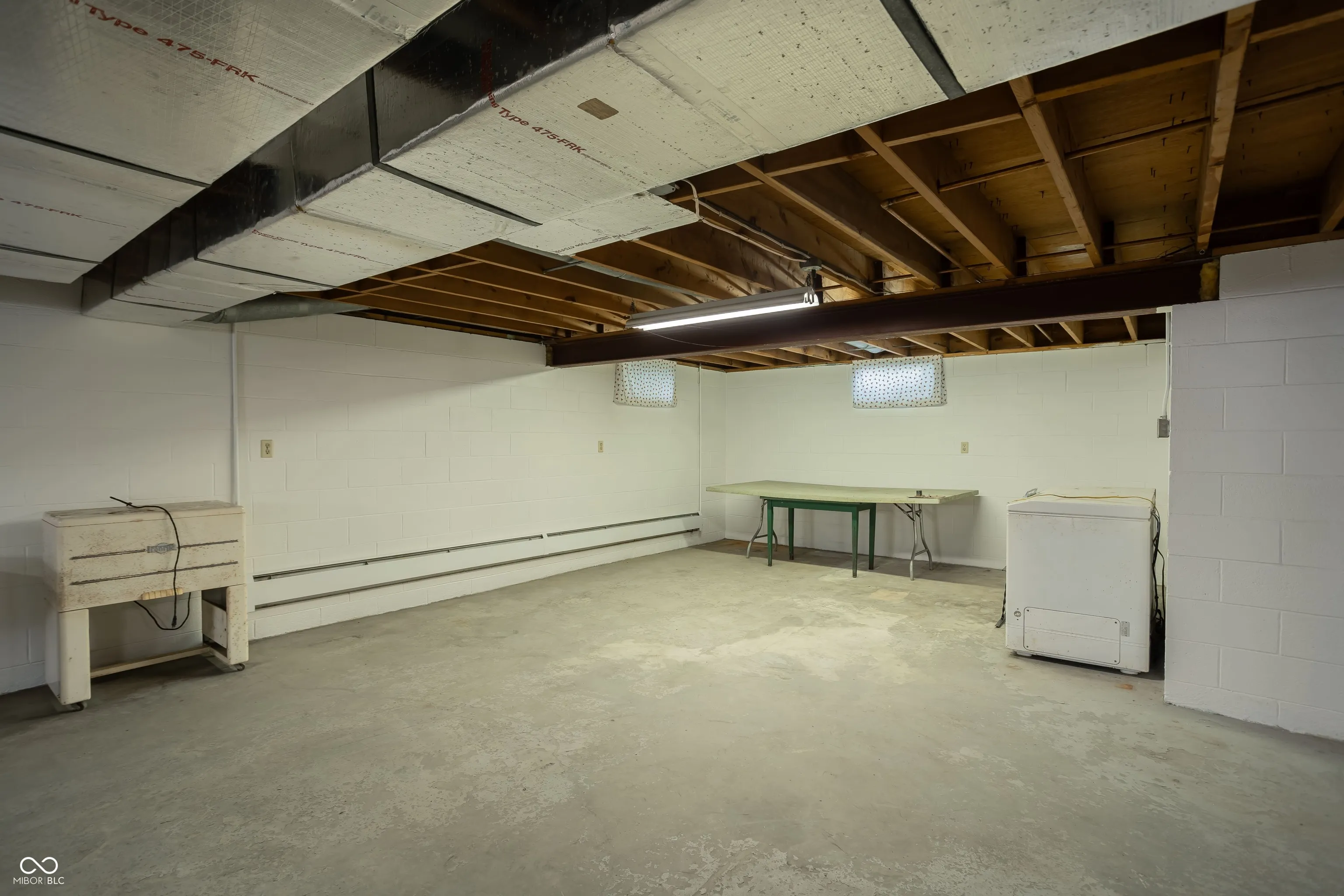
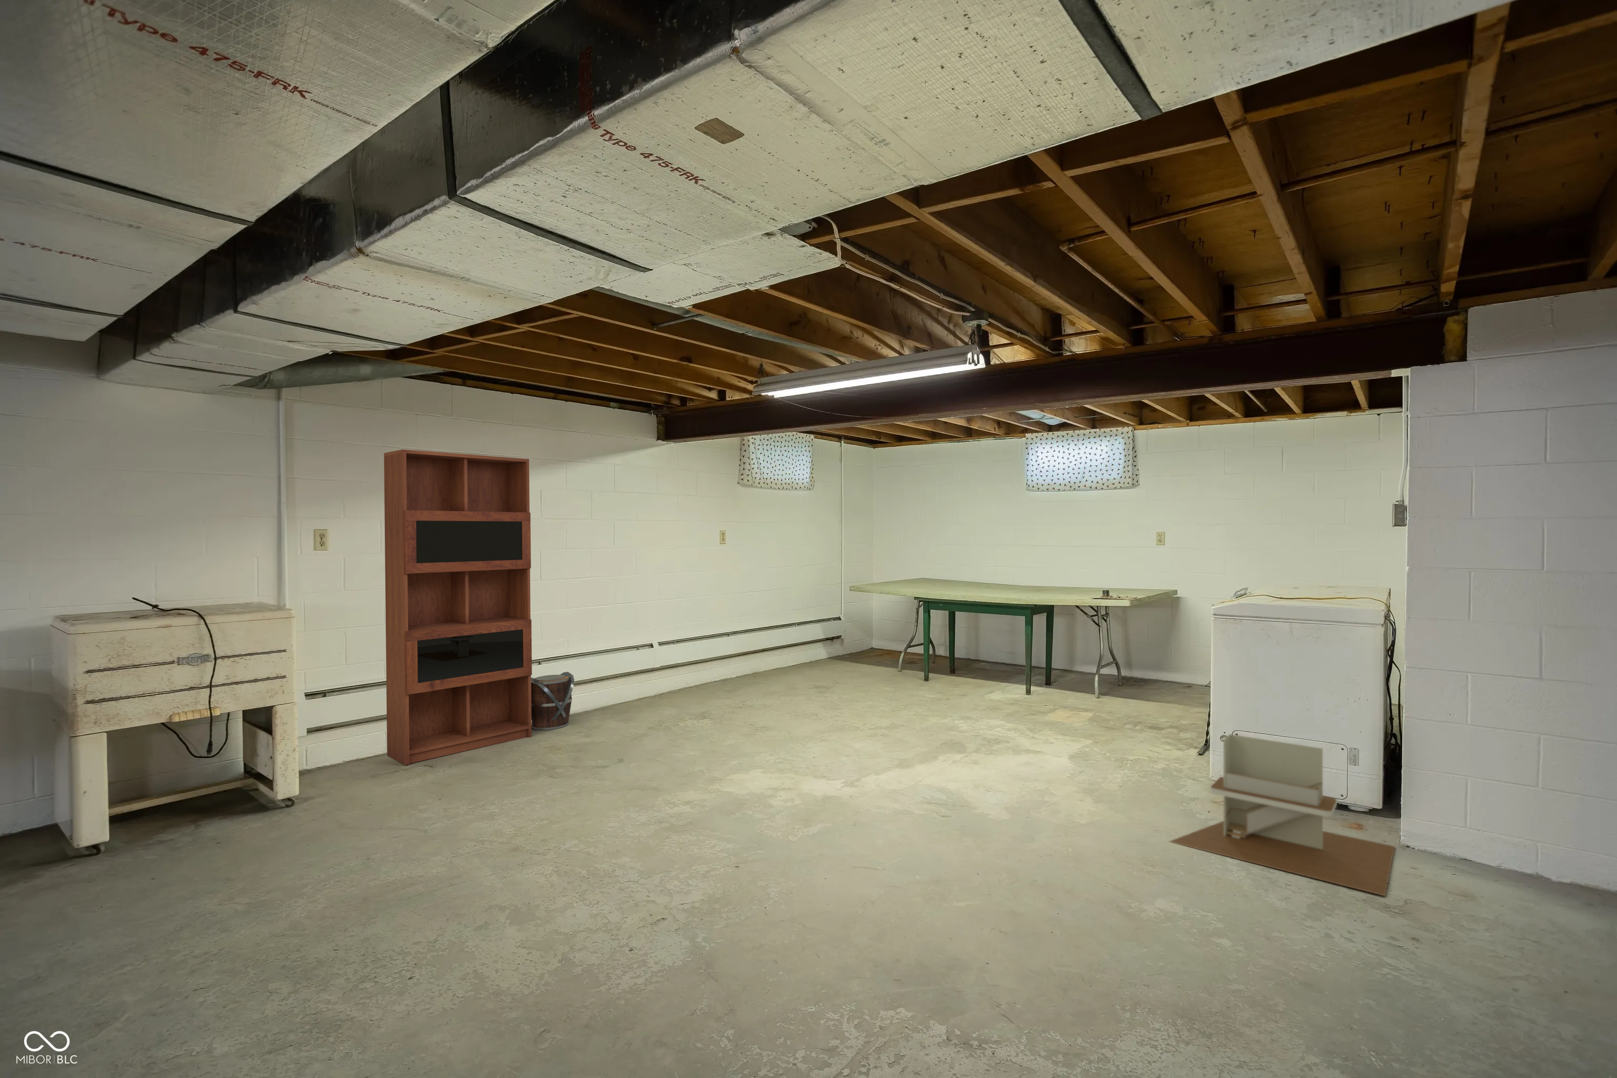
+ storage boxes [1168,734,1396,898]
+ bucket [531,671,575,730]
+ bookcase [383,449,533,766]
